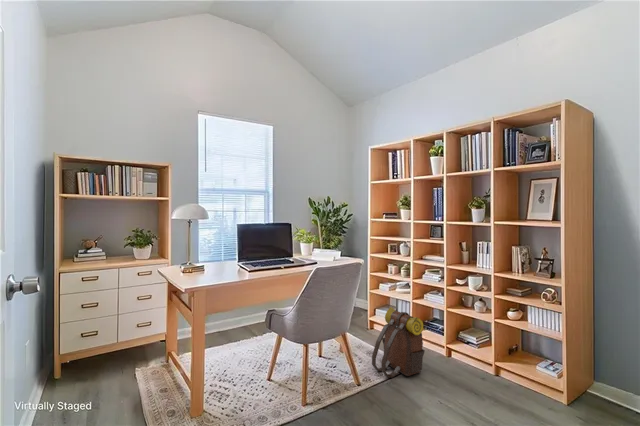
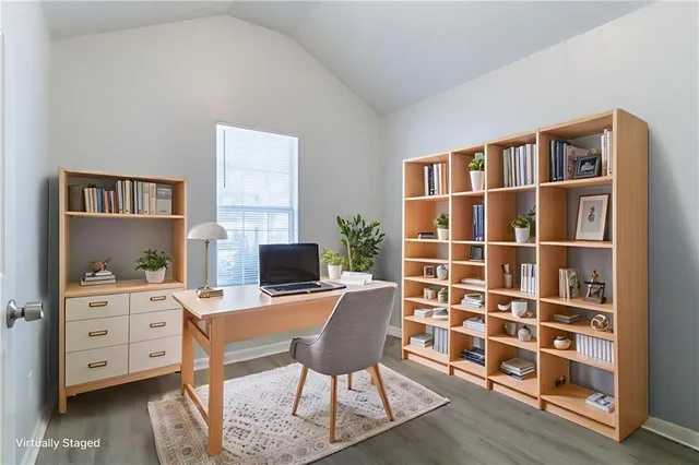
- backpack [371,306,426,379]
